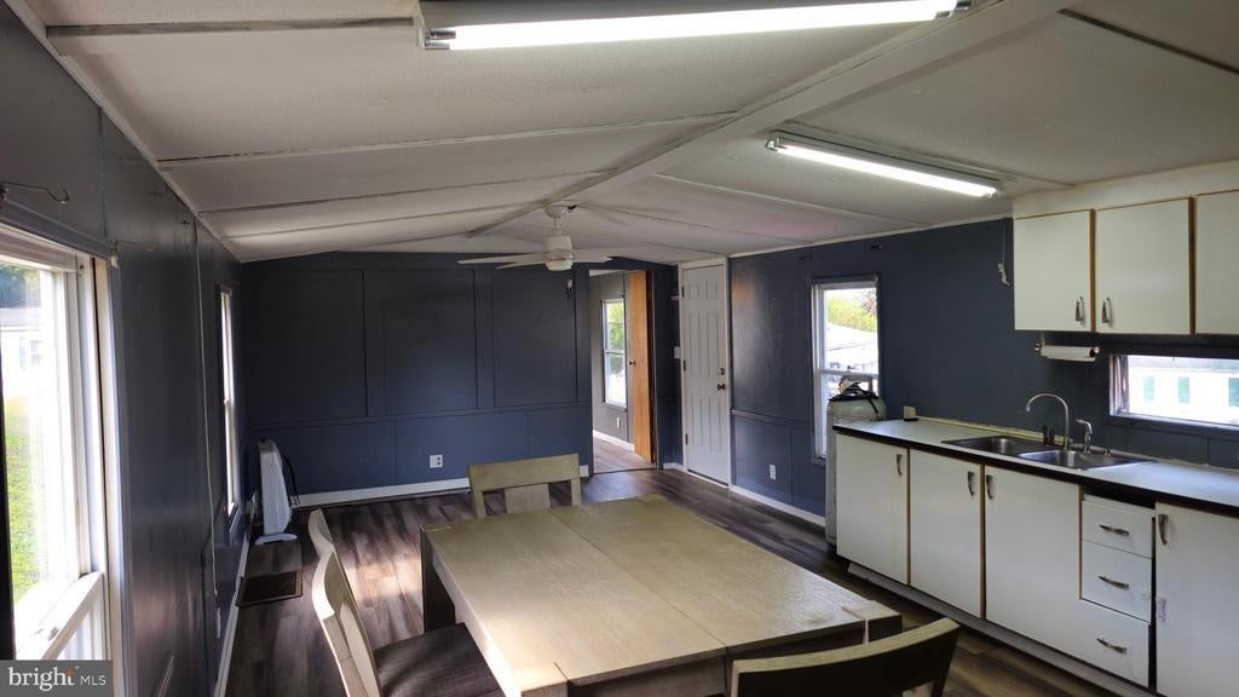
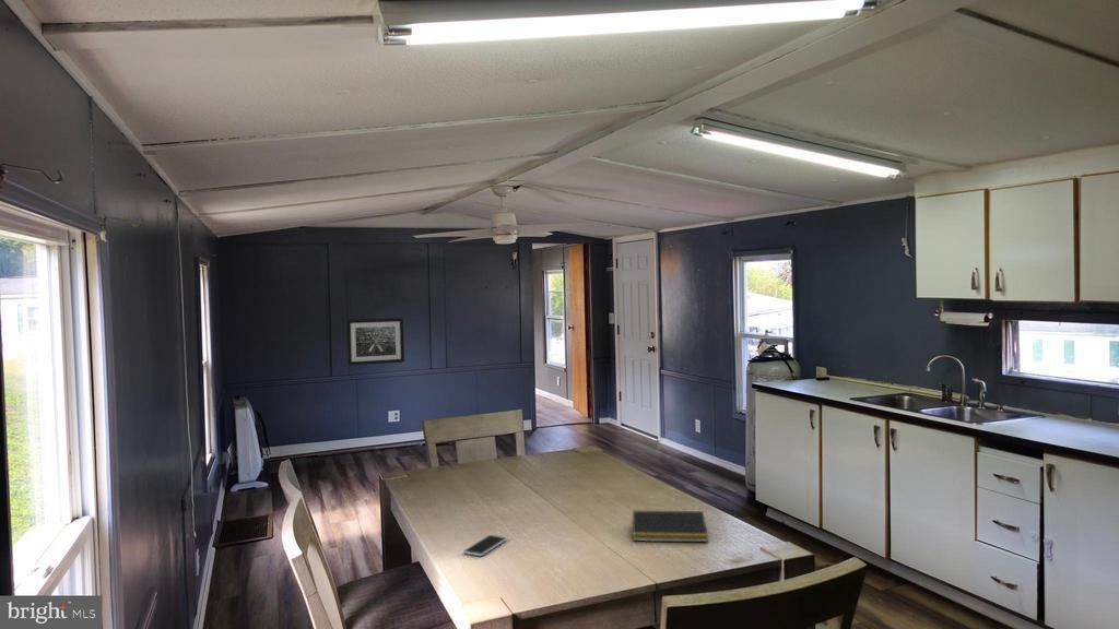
+ smartphone [462,534,508,557]
+ wall art [345,317,405,366]
+ notepad [631,510,709,544]
